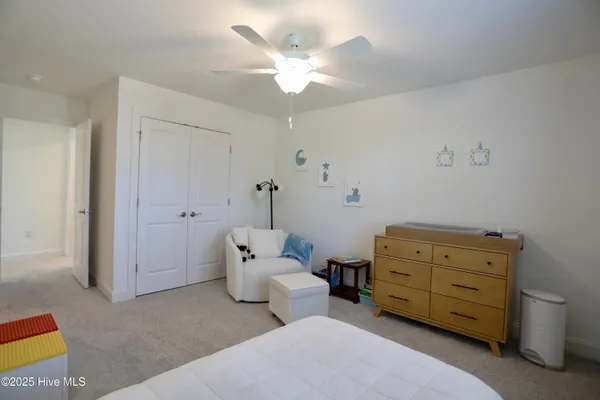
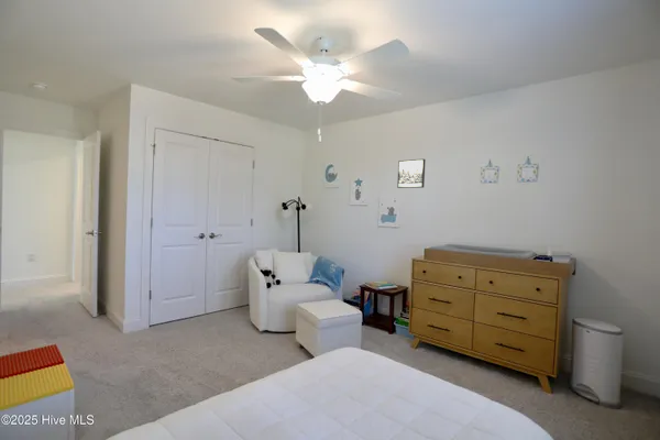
+ wall art [396,158,427,189]
